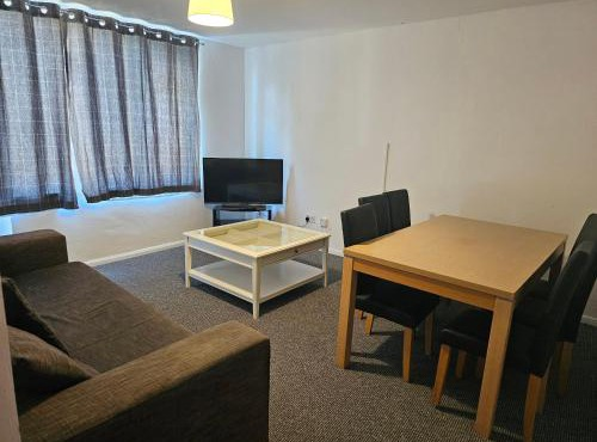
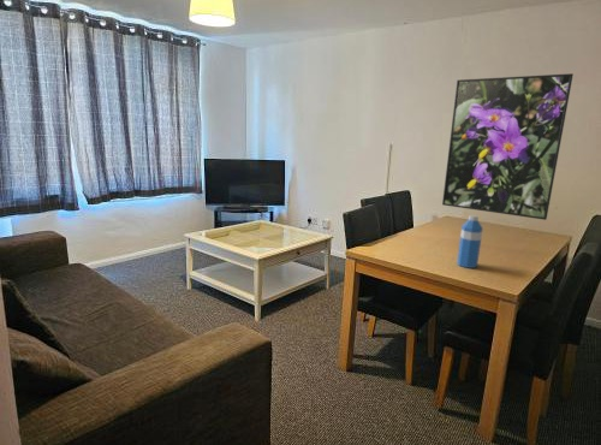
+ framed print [441,72,575,221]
+ water bottle [456,214,484,269]
